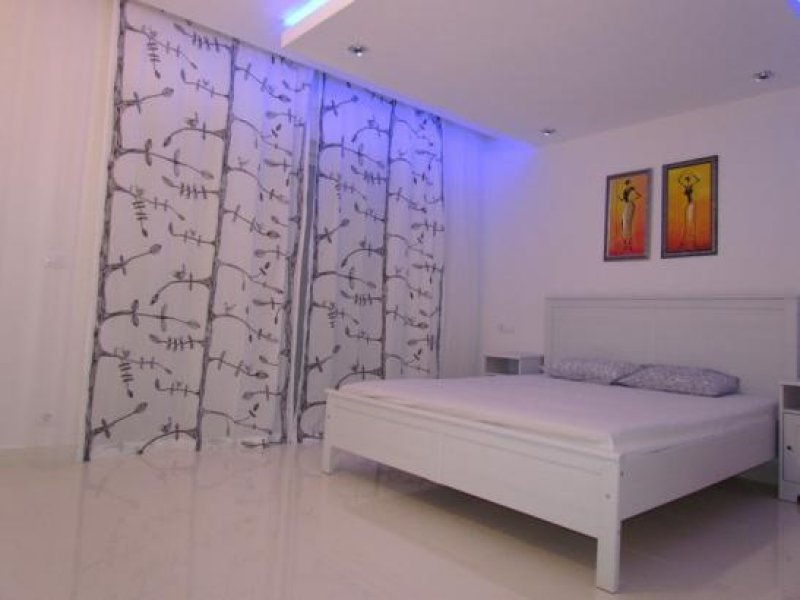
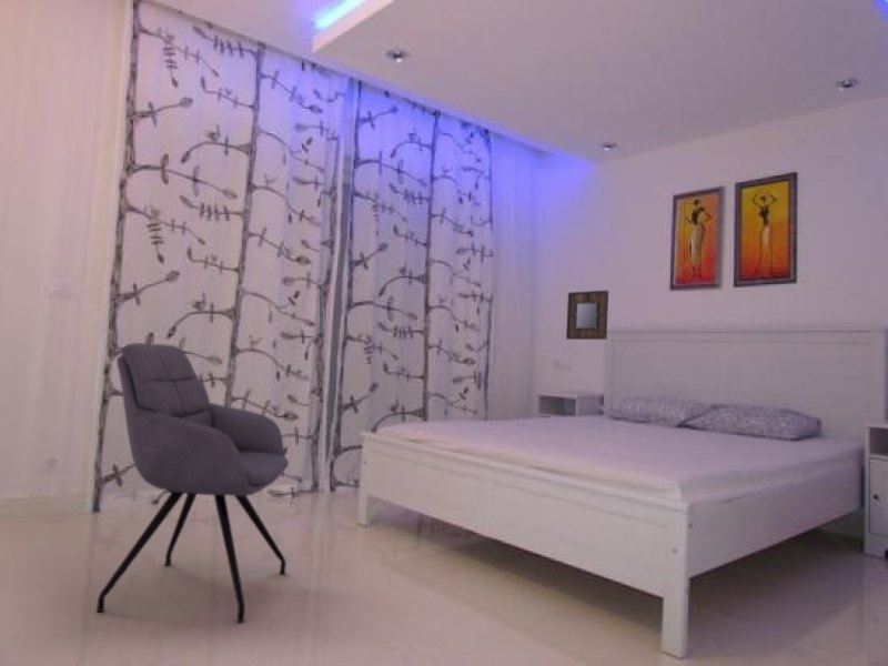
+ home mirror [565,290,609,341]
+ chair [95,342,290,623]
